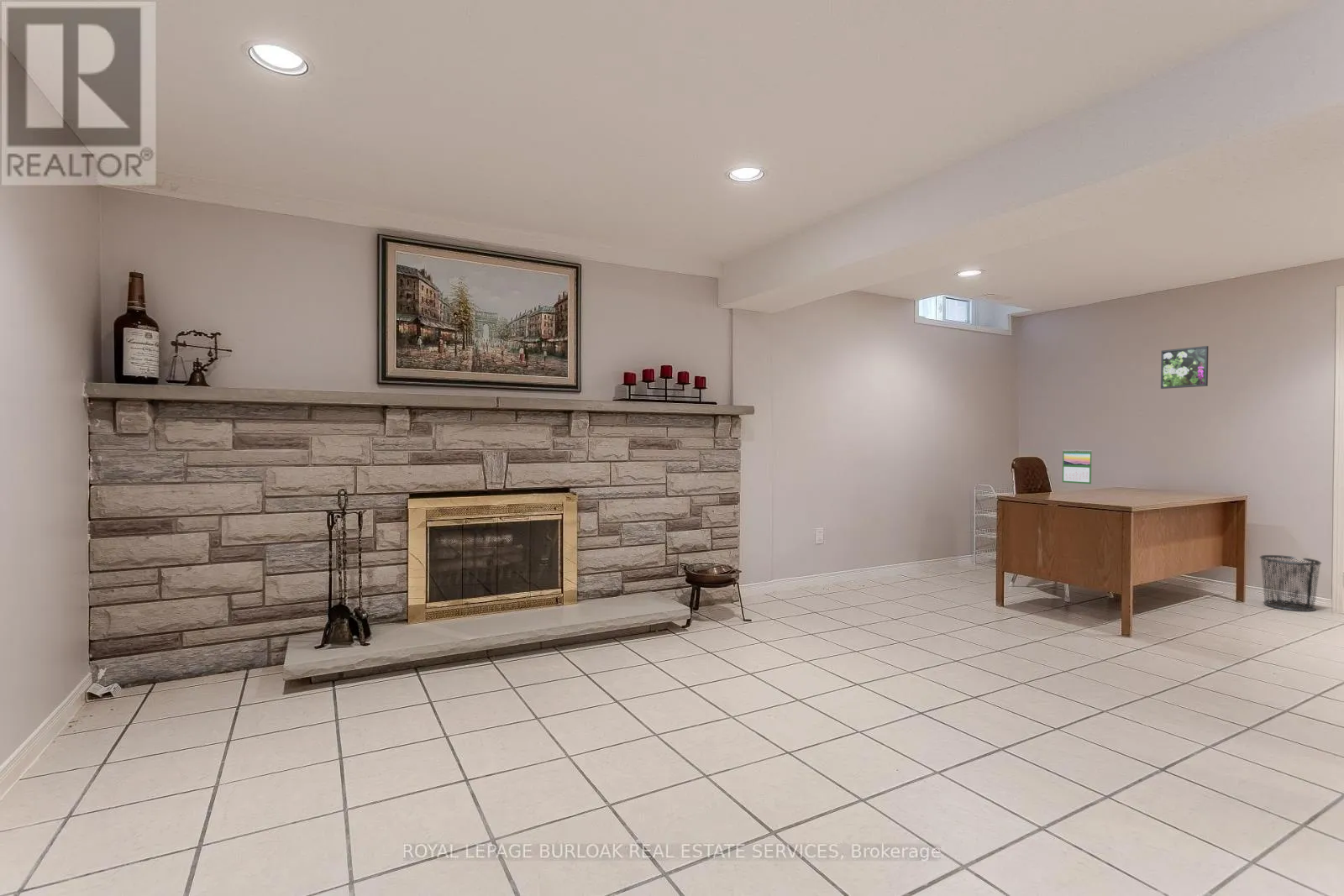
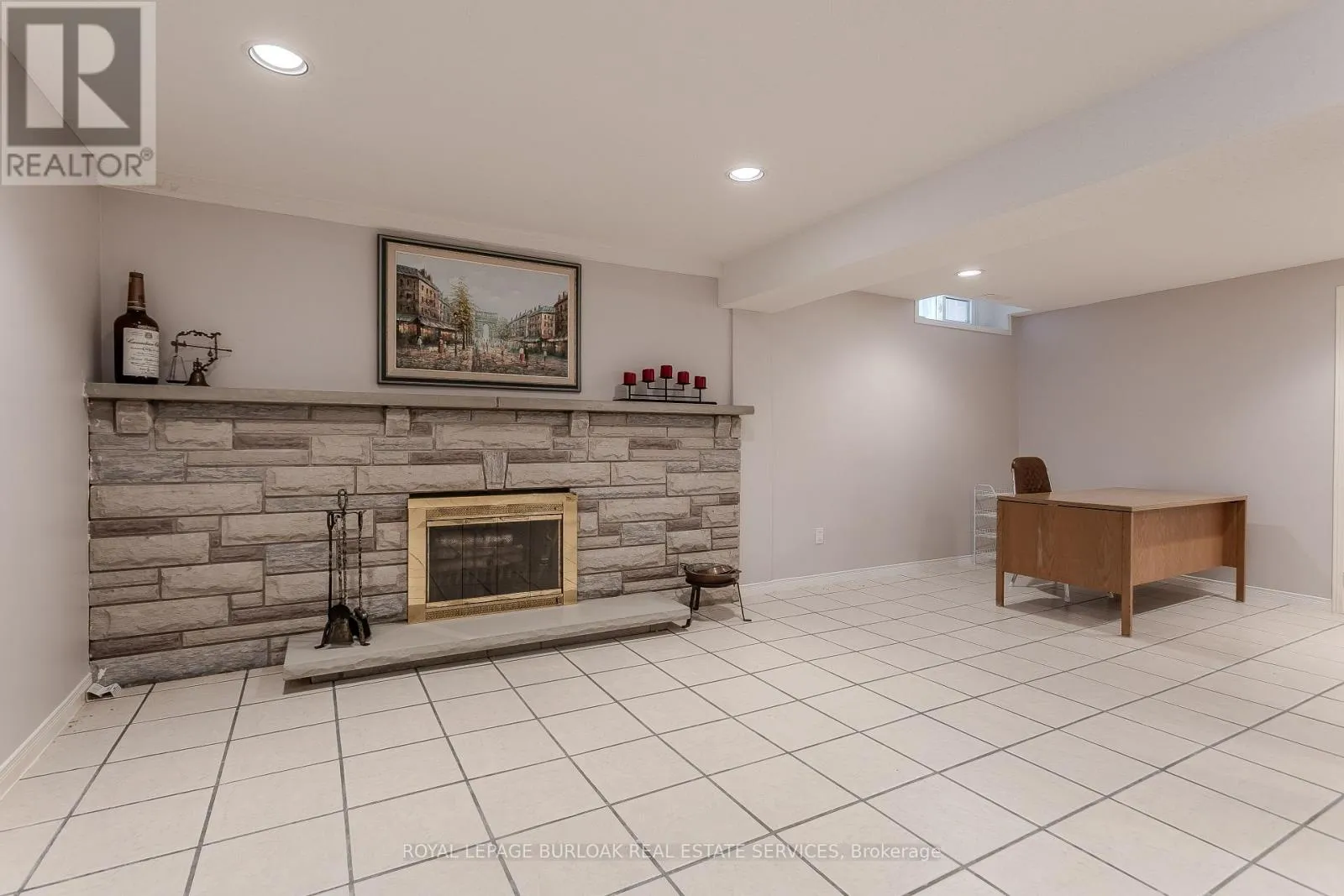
- waste bin [1258,554,1322,612]
- calendar [1062,448,1093,485]
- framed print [1160,345,1210,390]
